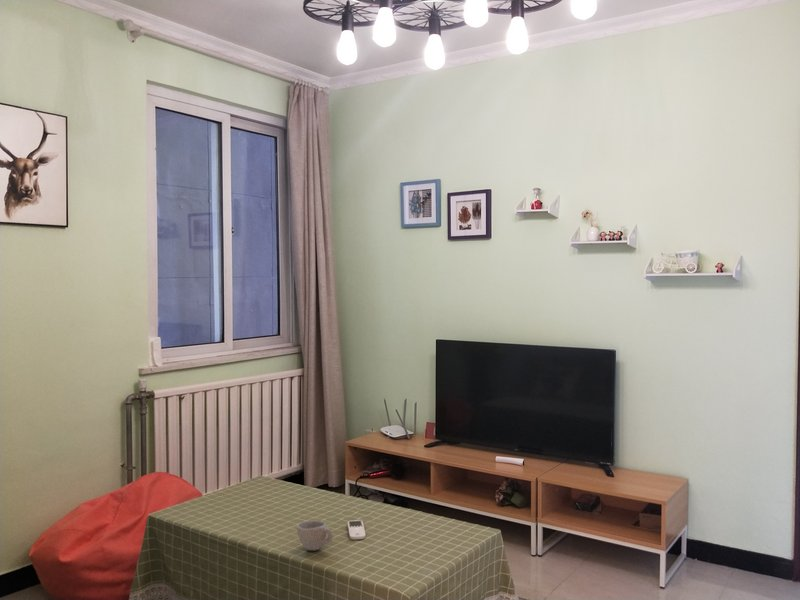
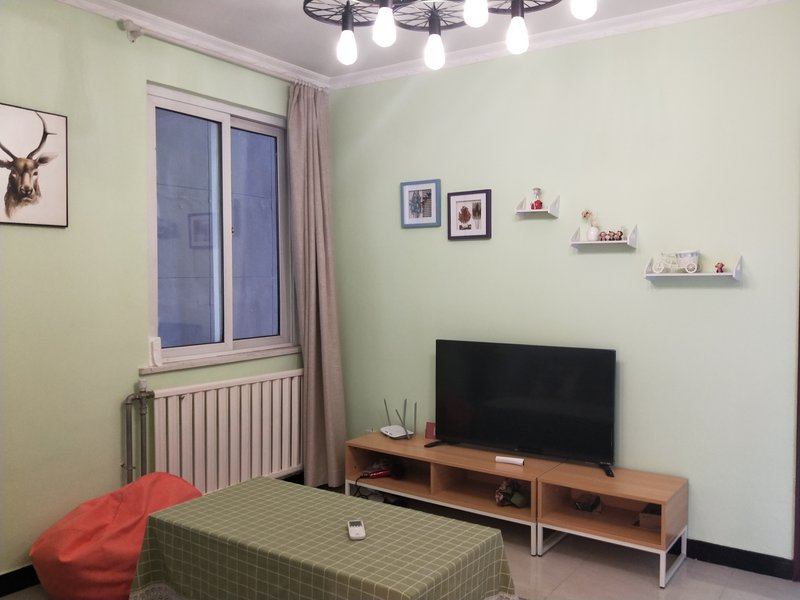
- cup [295,520,334,551]
